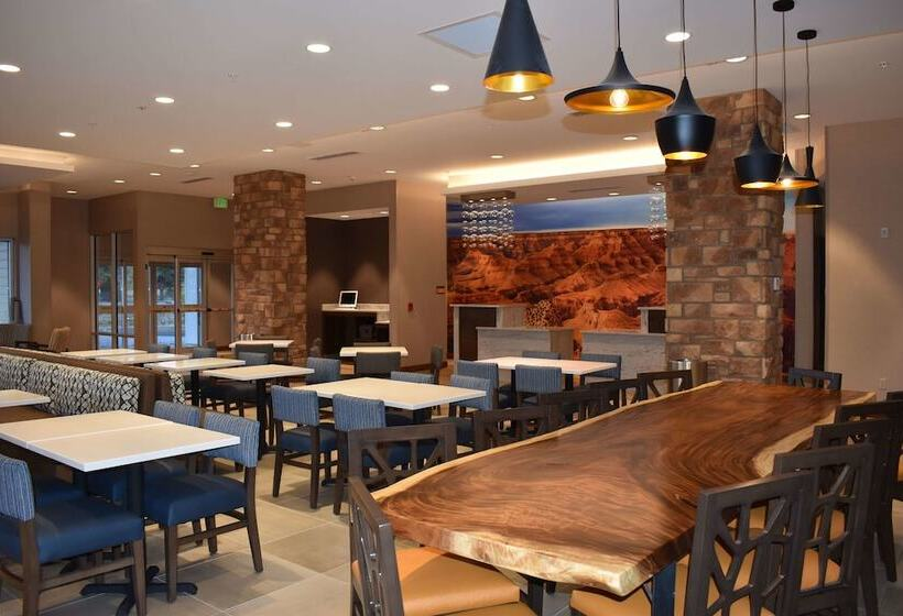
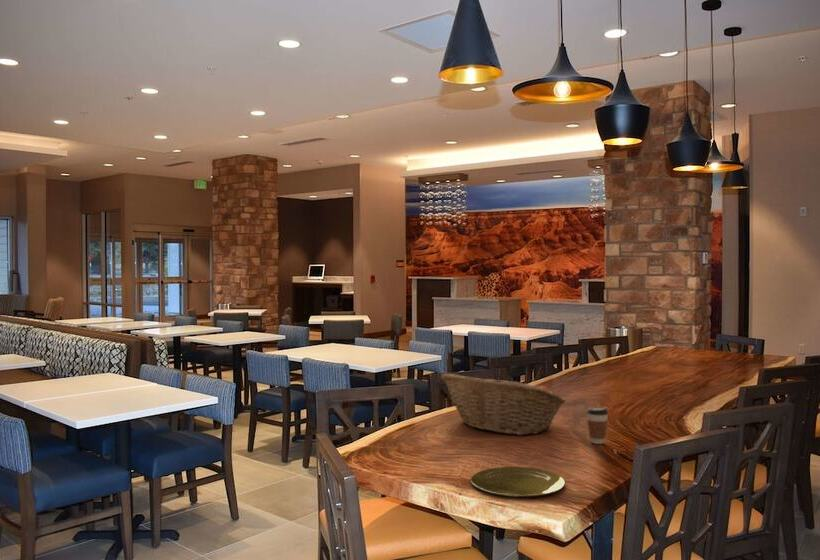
+ plate [470,466,566,498]
+ coffee cup [586,406,609,445]
+ fruit basket [439,372,567,436]
